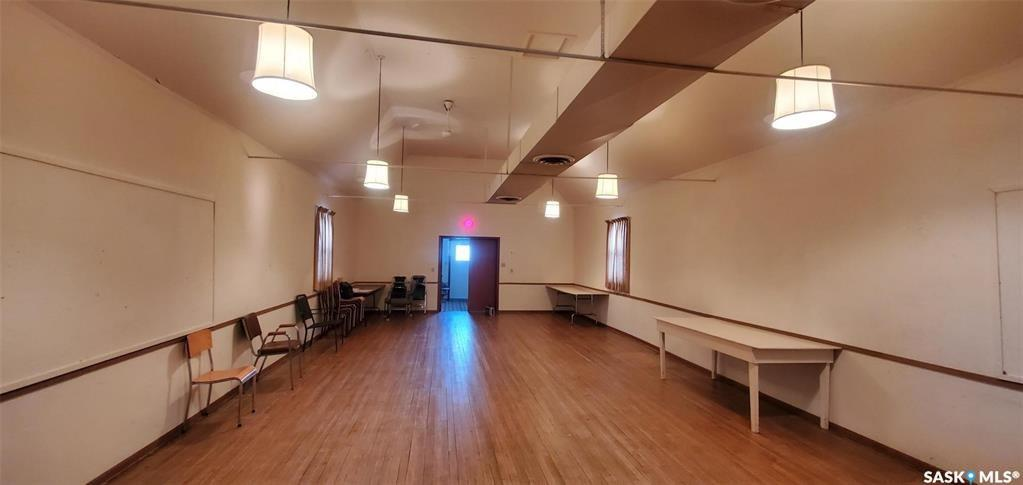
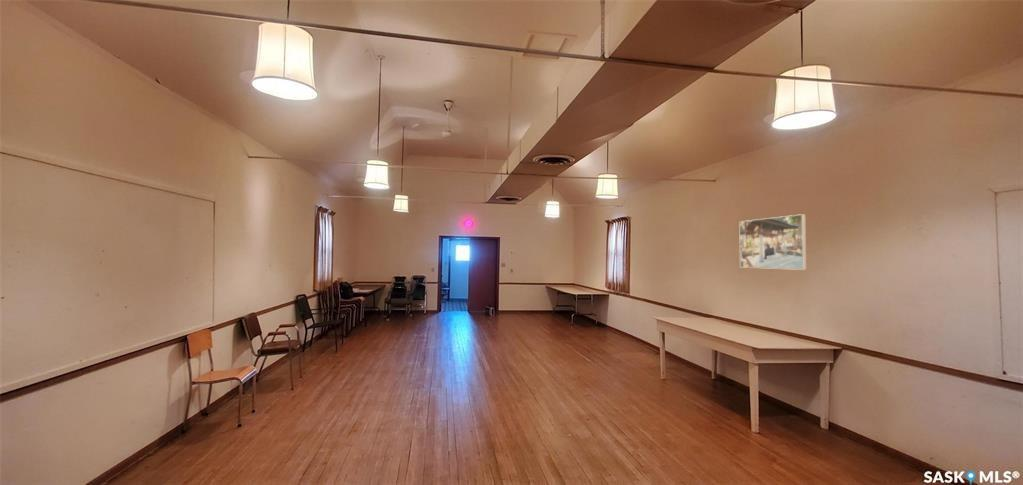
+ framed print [738,213,807,271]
